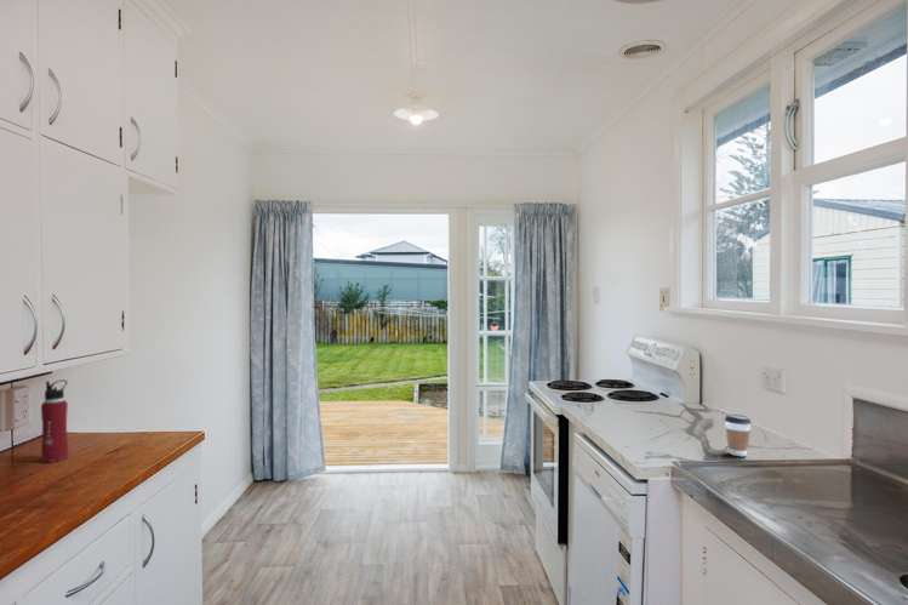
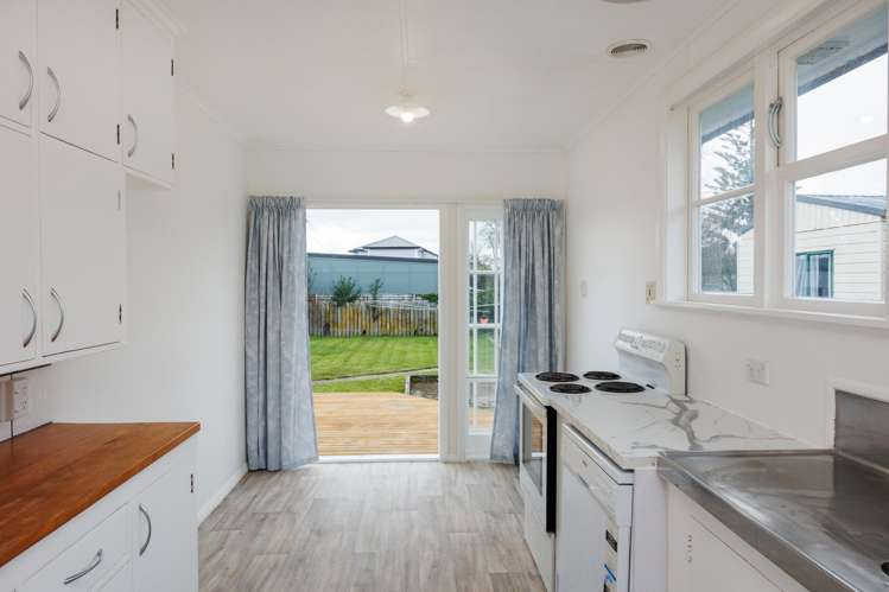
- coffee cup [724,413,753,457]
- water bottle [40,378,69,463]
